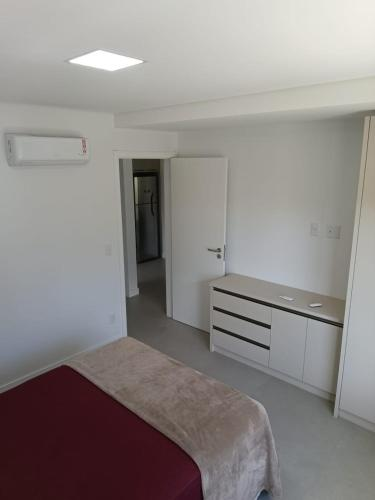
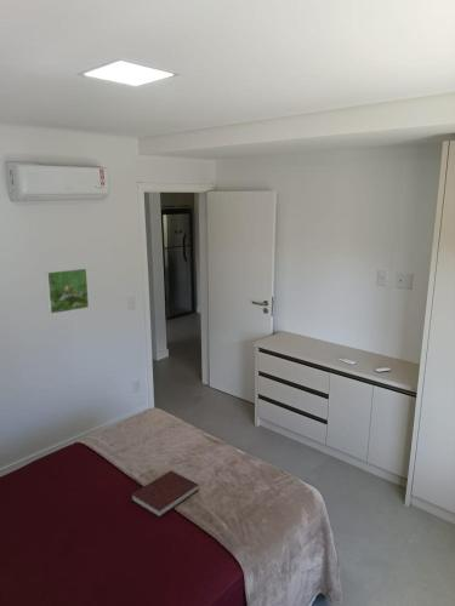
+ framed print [44,267,90,315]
+ notebook [130,469,199,519]
